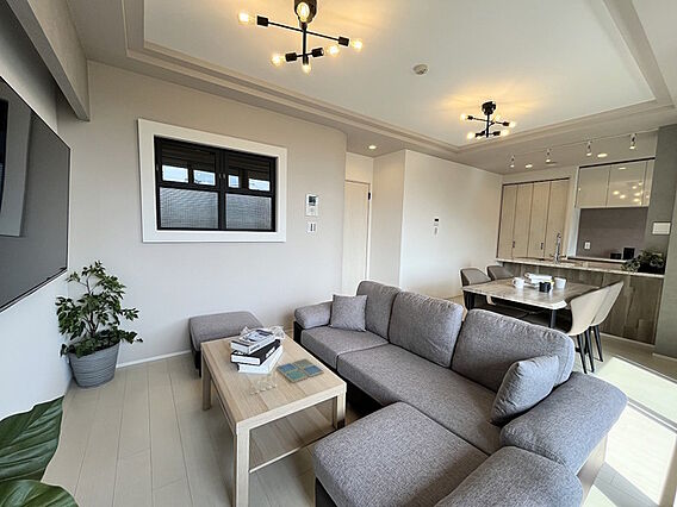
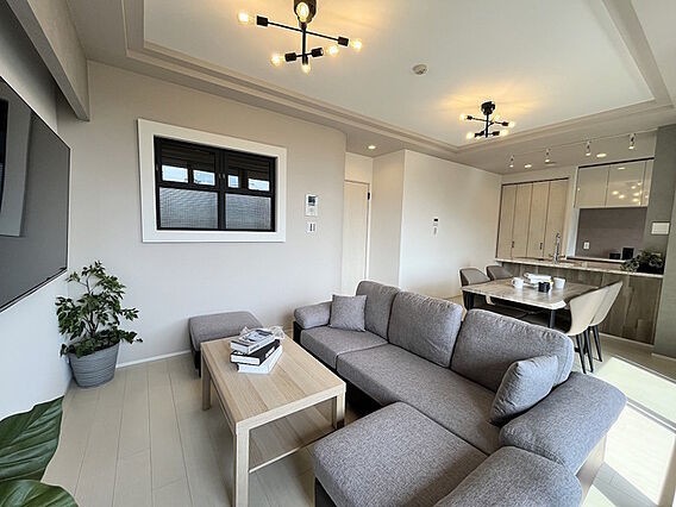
- candle [249,370,279,396]
- drink coaster [275,357,325,383]
